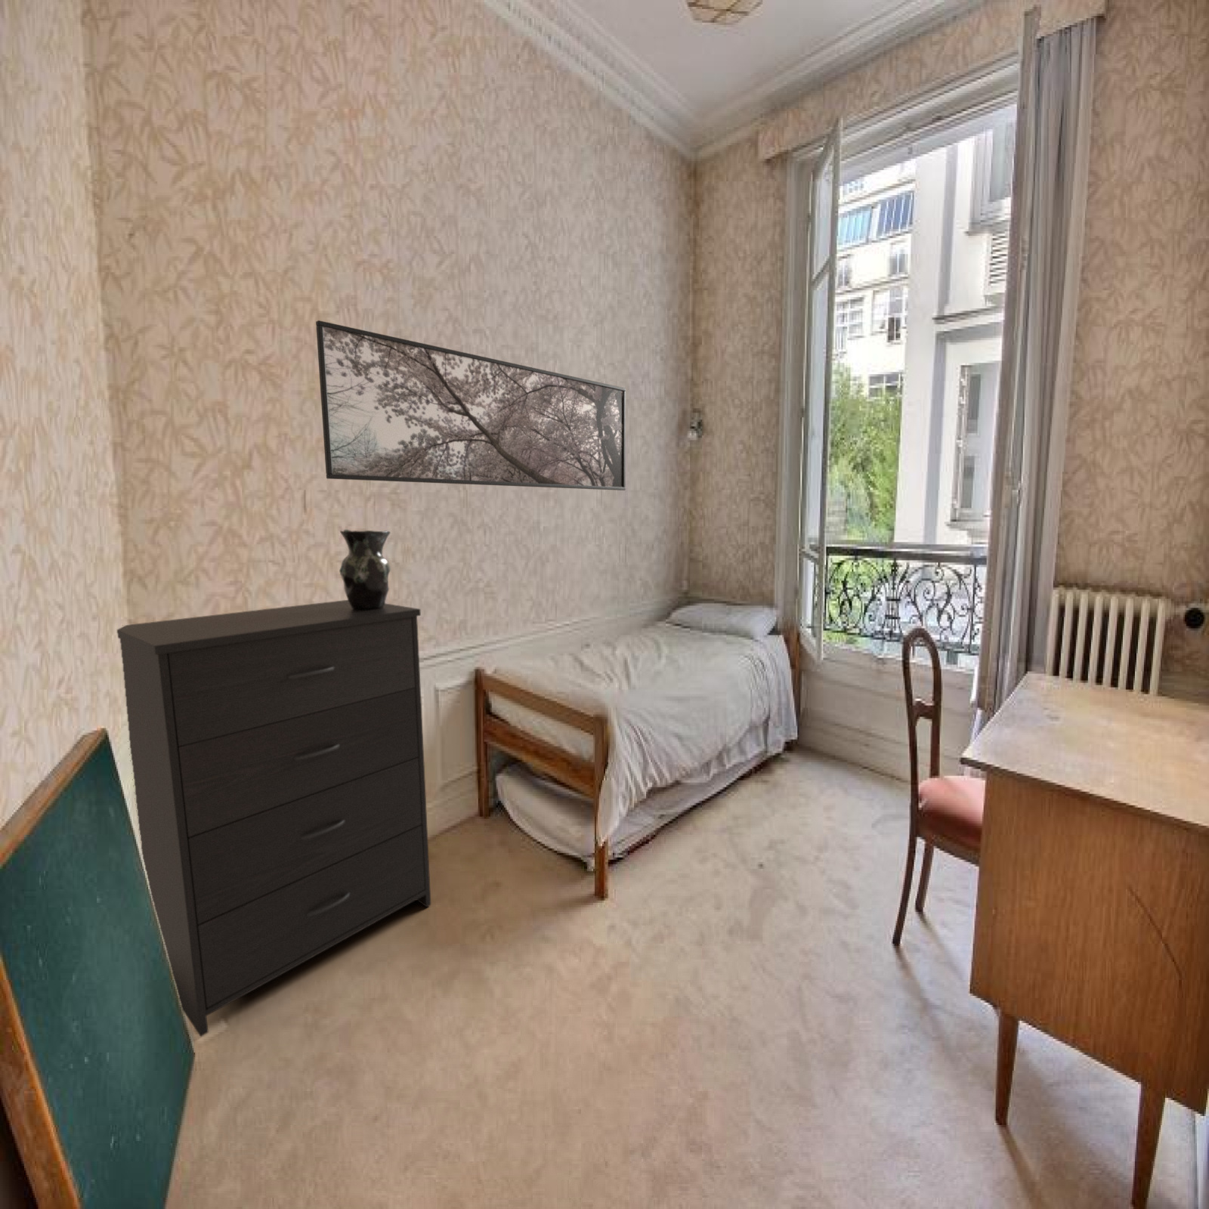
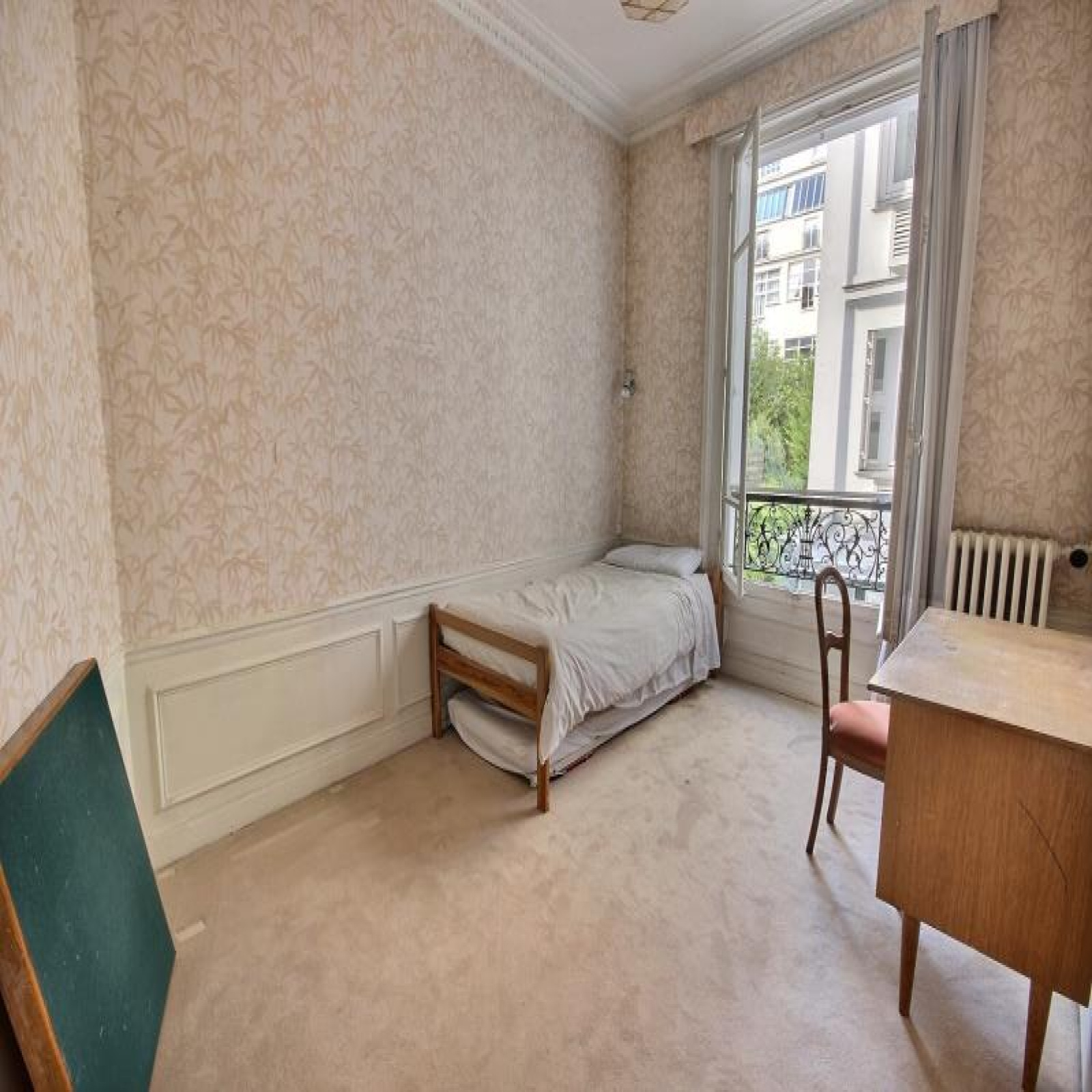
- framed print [316,320,627,492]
- dresser [116,599,432,1037]
- vase [339,529,392,610]
